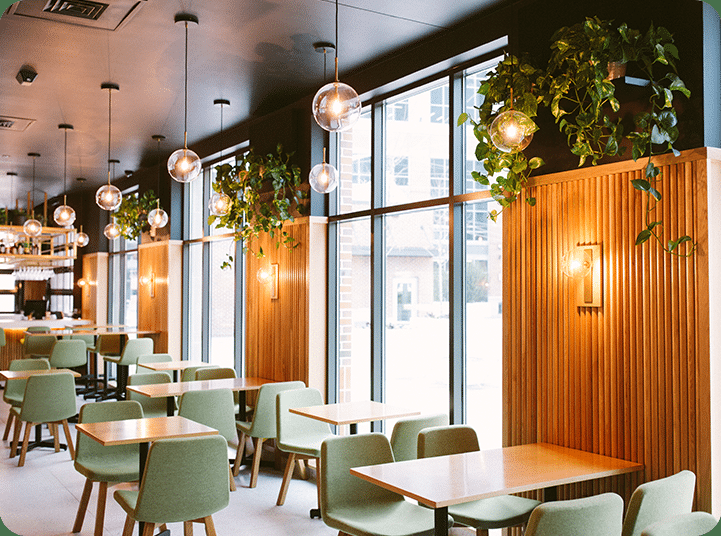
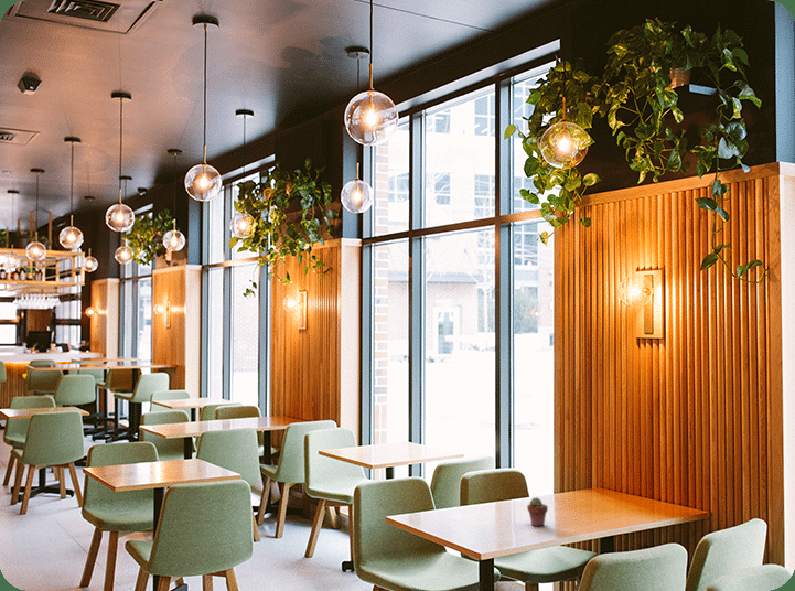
+ potted succulent [526,496,549,527]
